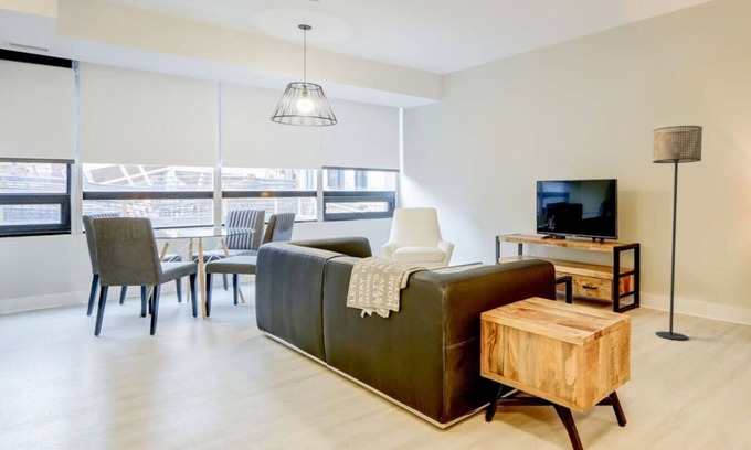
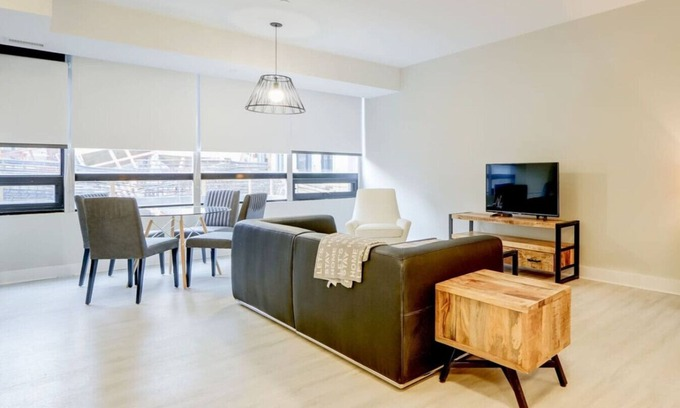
- floor lamp [652,125,704,341]
